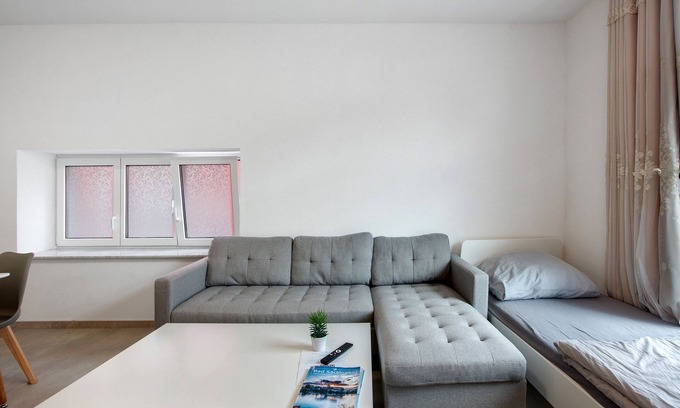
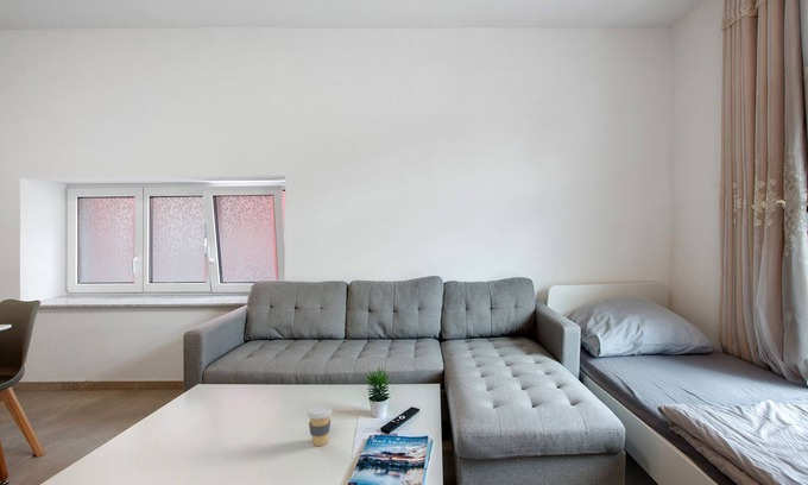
+ coffee cup [307,404,334,447]
